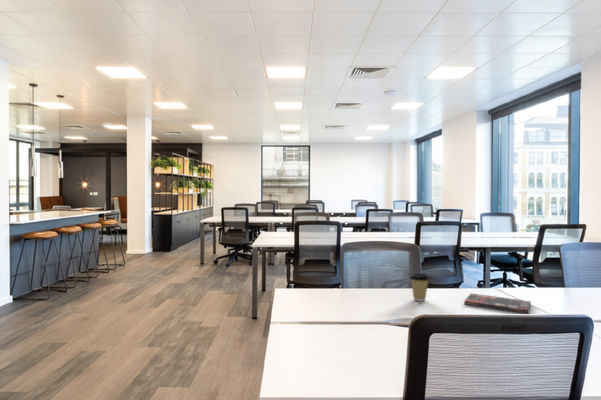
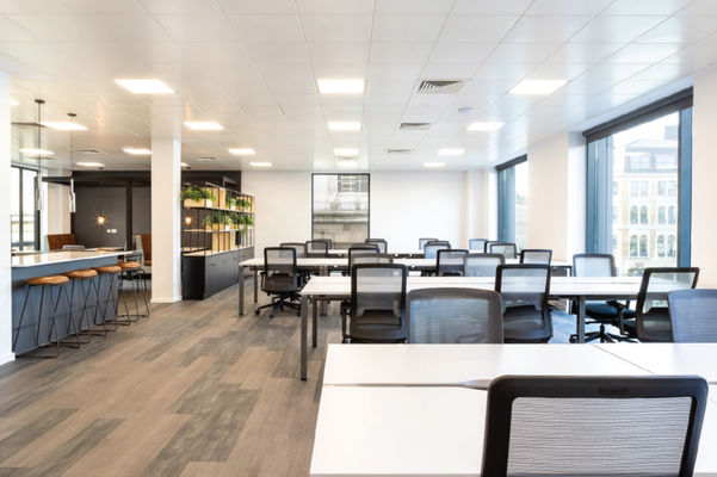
- coffee cup [409,272,431,302]
- book [463,292,532,315]
